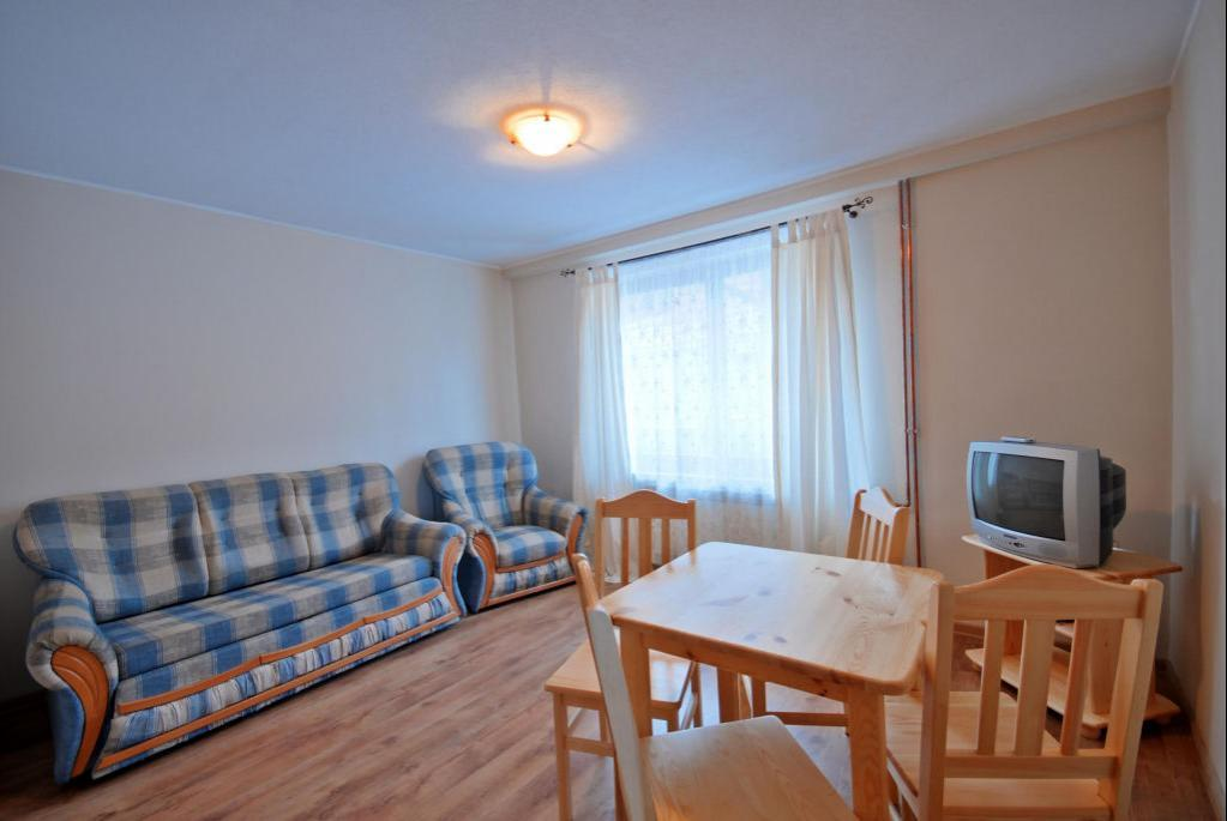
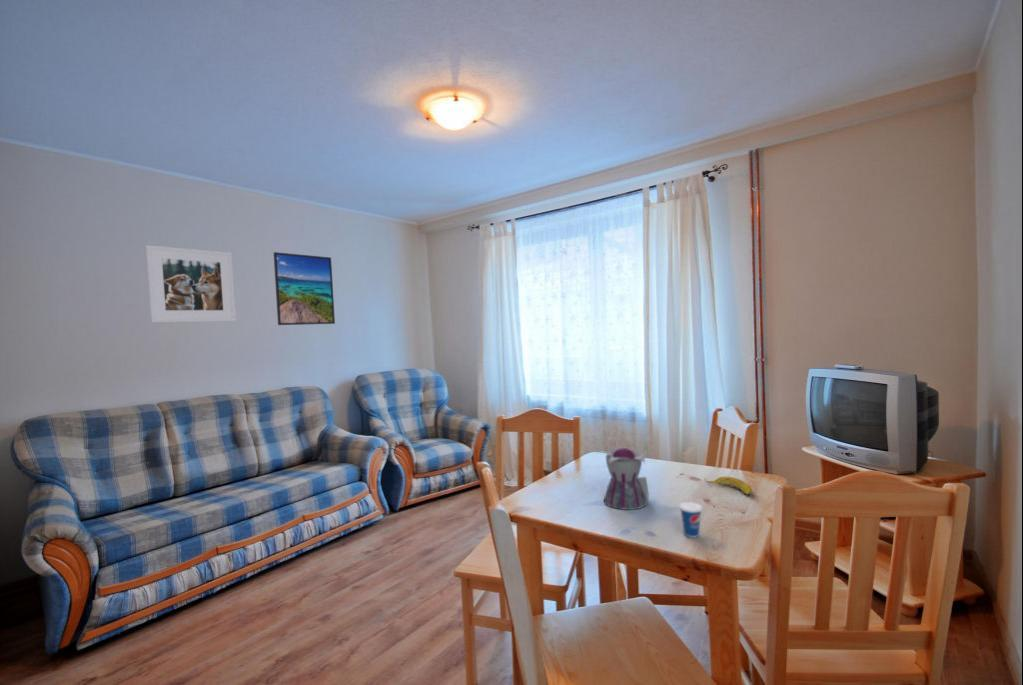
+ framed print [145,244,237,323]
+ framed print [273,251,336,326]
+ cup [678,490,703,539]
+ teapot [596,447,650,511]
+ banana [703,476,753,496]
